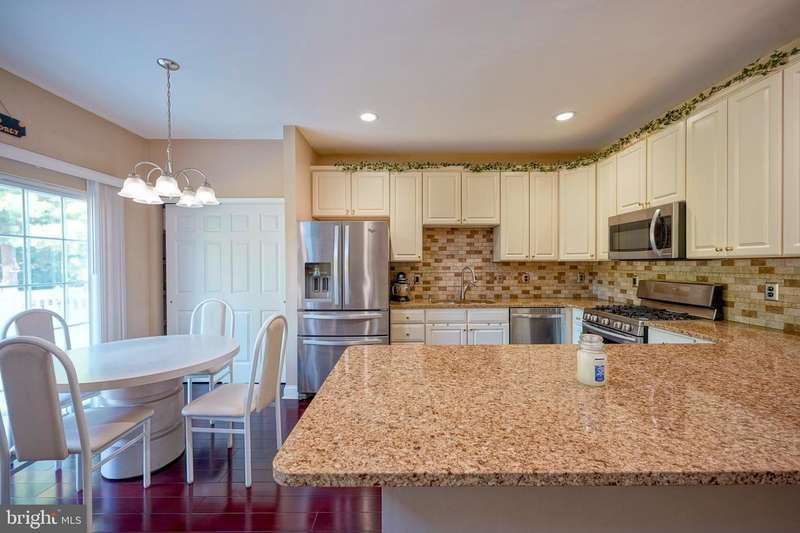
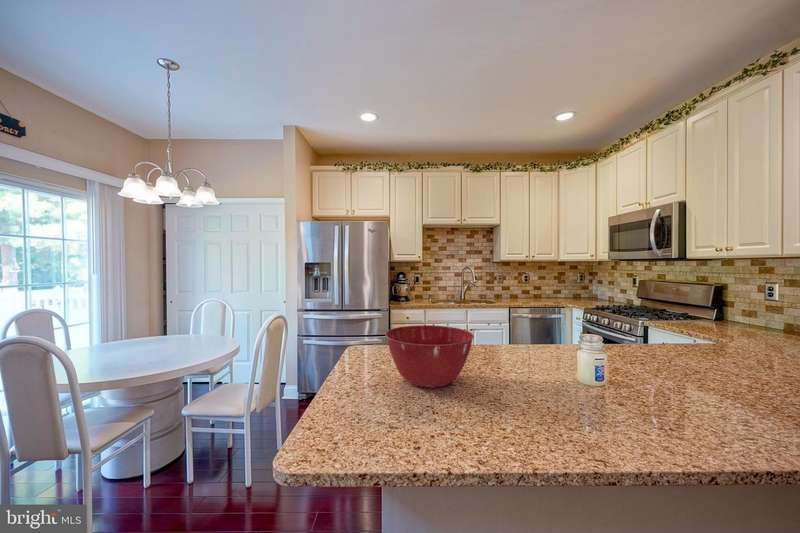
+ mixing bowl [384,324,475,389]
